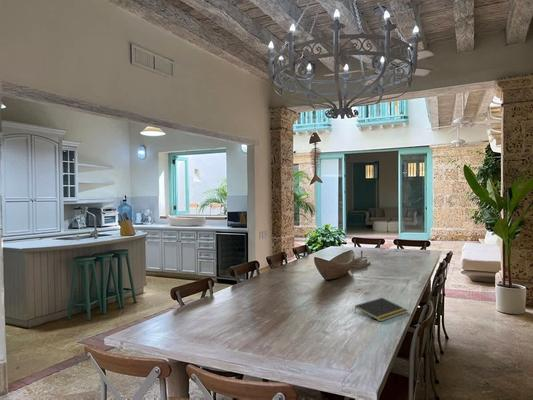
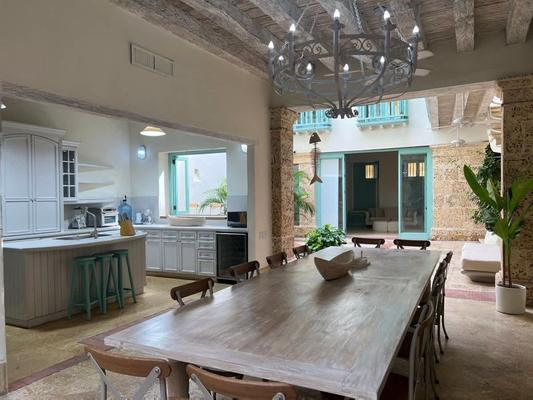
- notepad [354,297,408,322]
